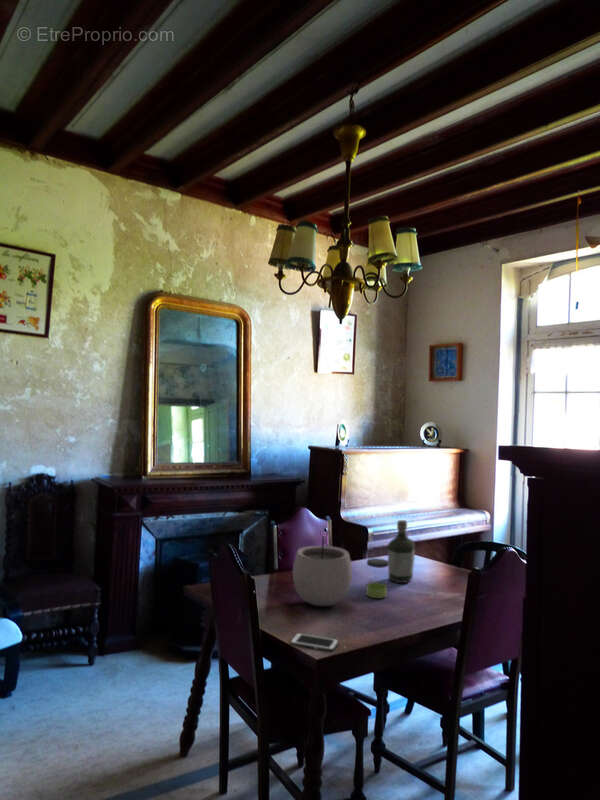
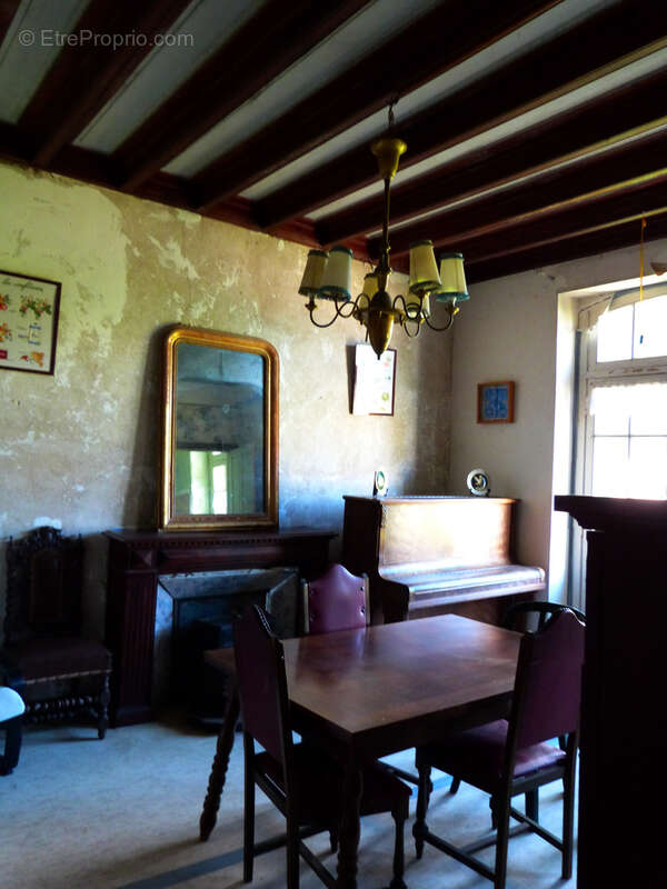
- jar [365,557,388,599]
- plant pot [292,529,353,607]
- cell phone [289,632,340,652]
- bottle [387,519,416,584]
